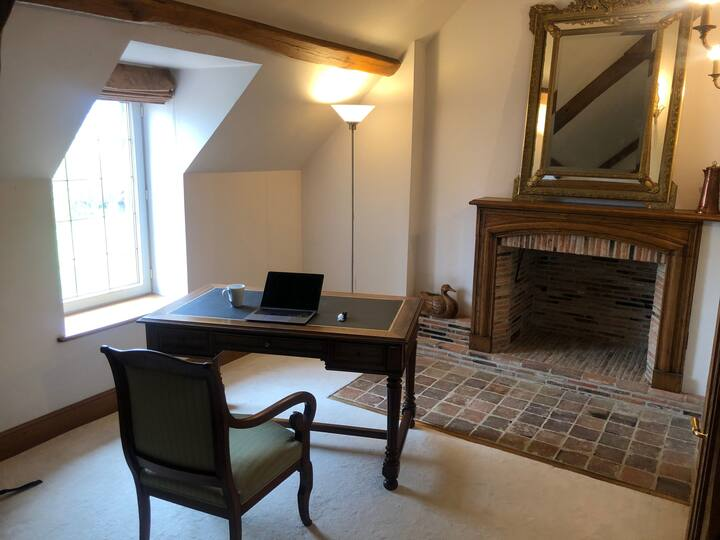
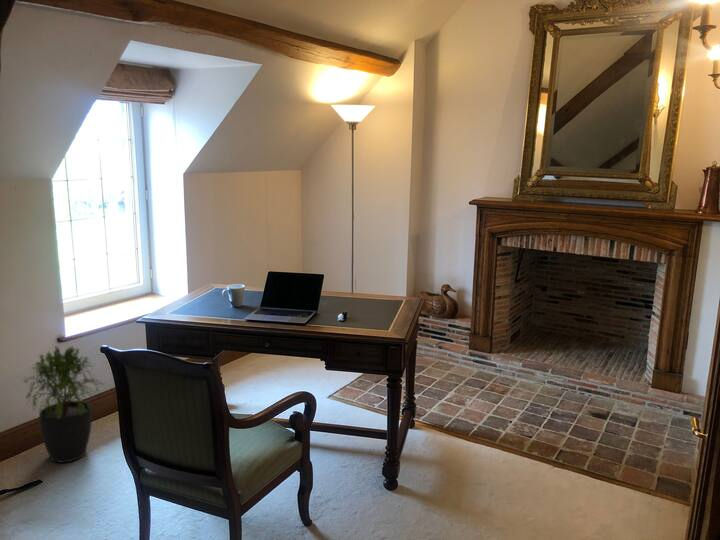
+ potted plant [19,345,105,464]
